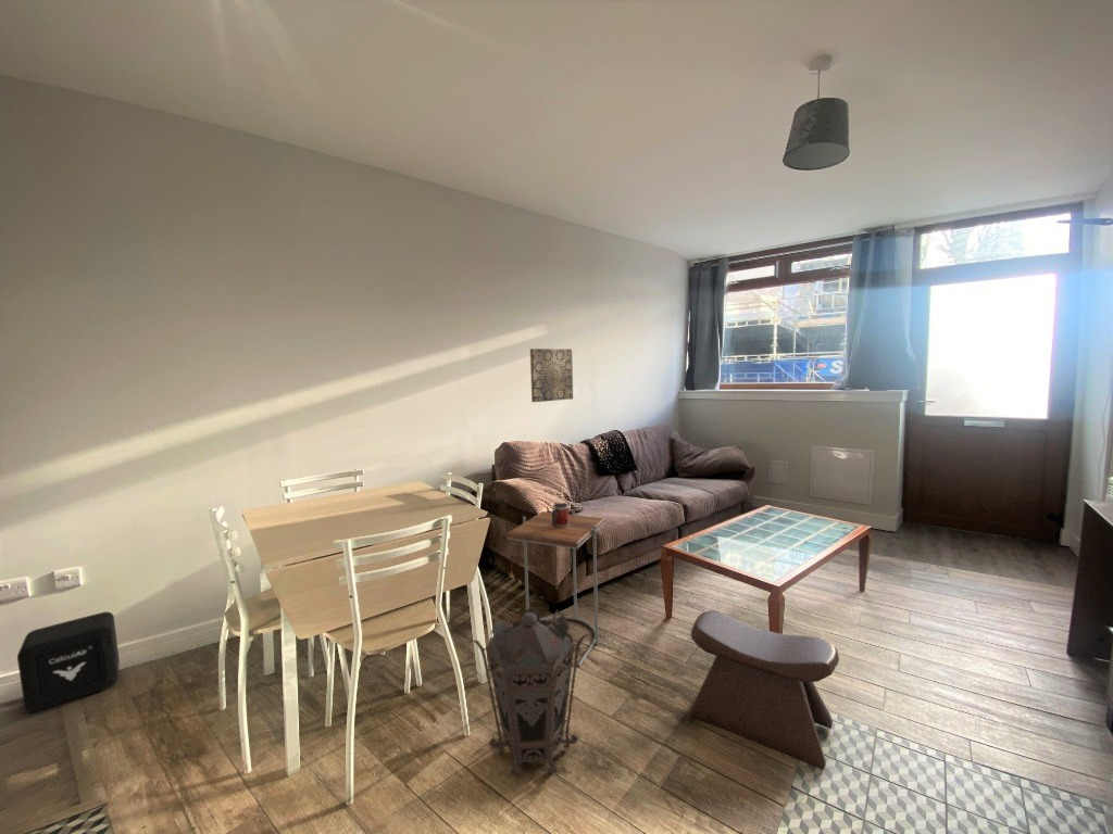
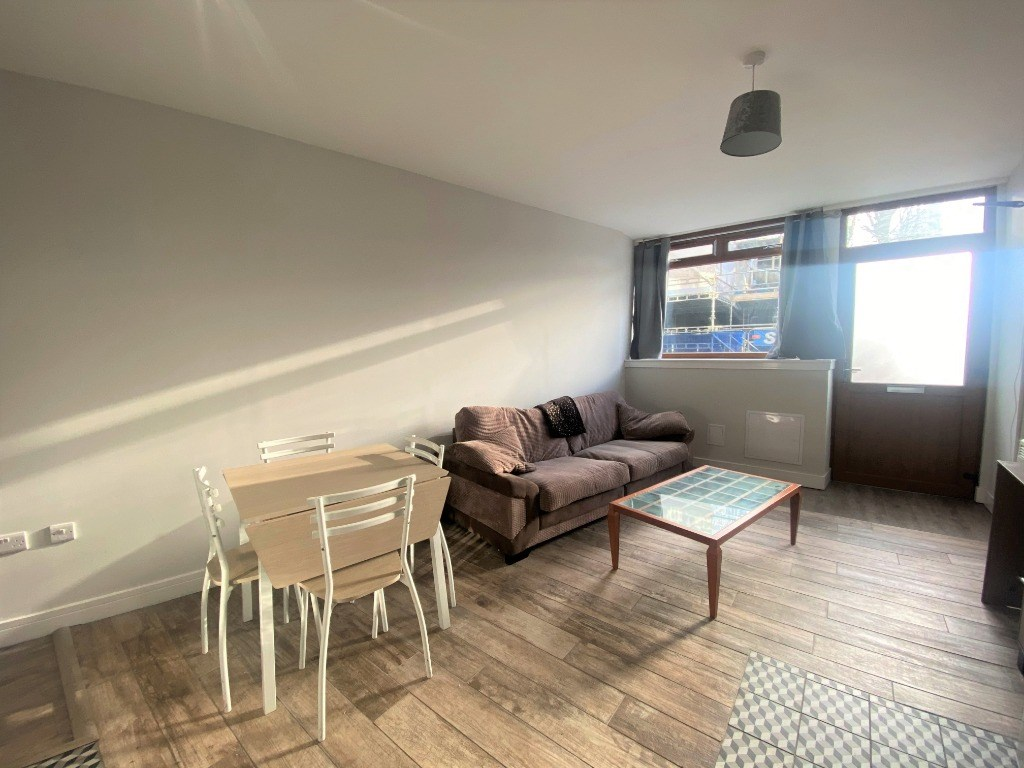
- lantern [470,606,590,778]
- side table [505,509,605,668]
- mug [551,502,570,528]
- wall art [529,348,574,403]
- stool [689,609,840,771]
- air purifier [16,610,121,713]
